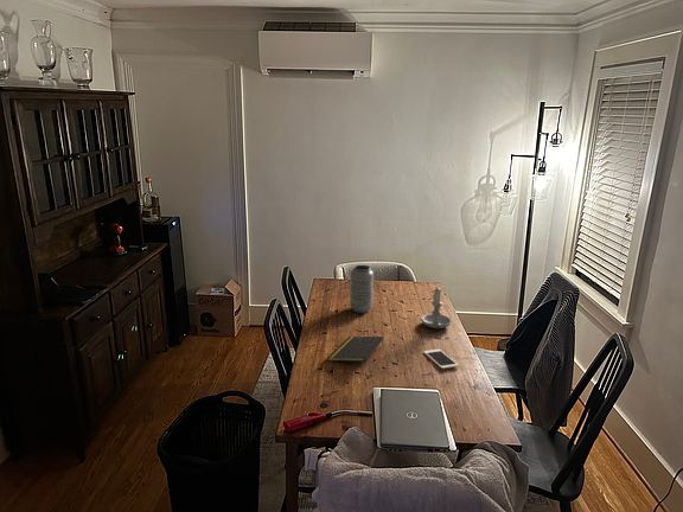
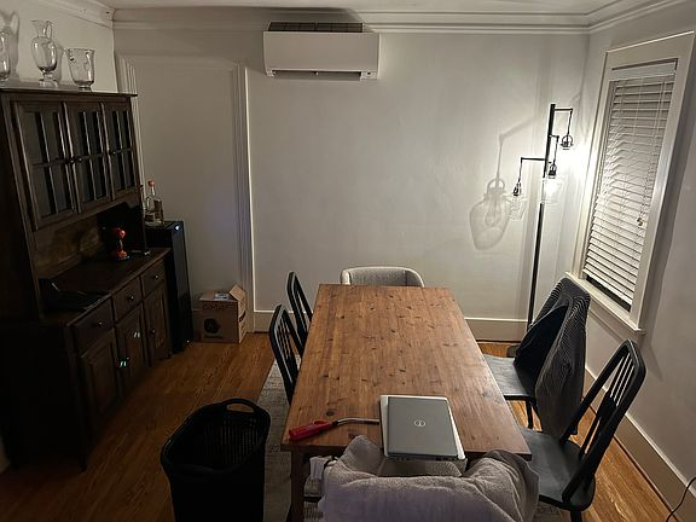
- vase [349,264,375,314]
- cell phone [422,348,460,370]
- notepad [327,335,384,363]
- candle [420,287,452,329]
